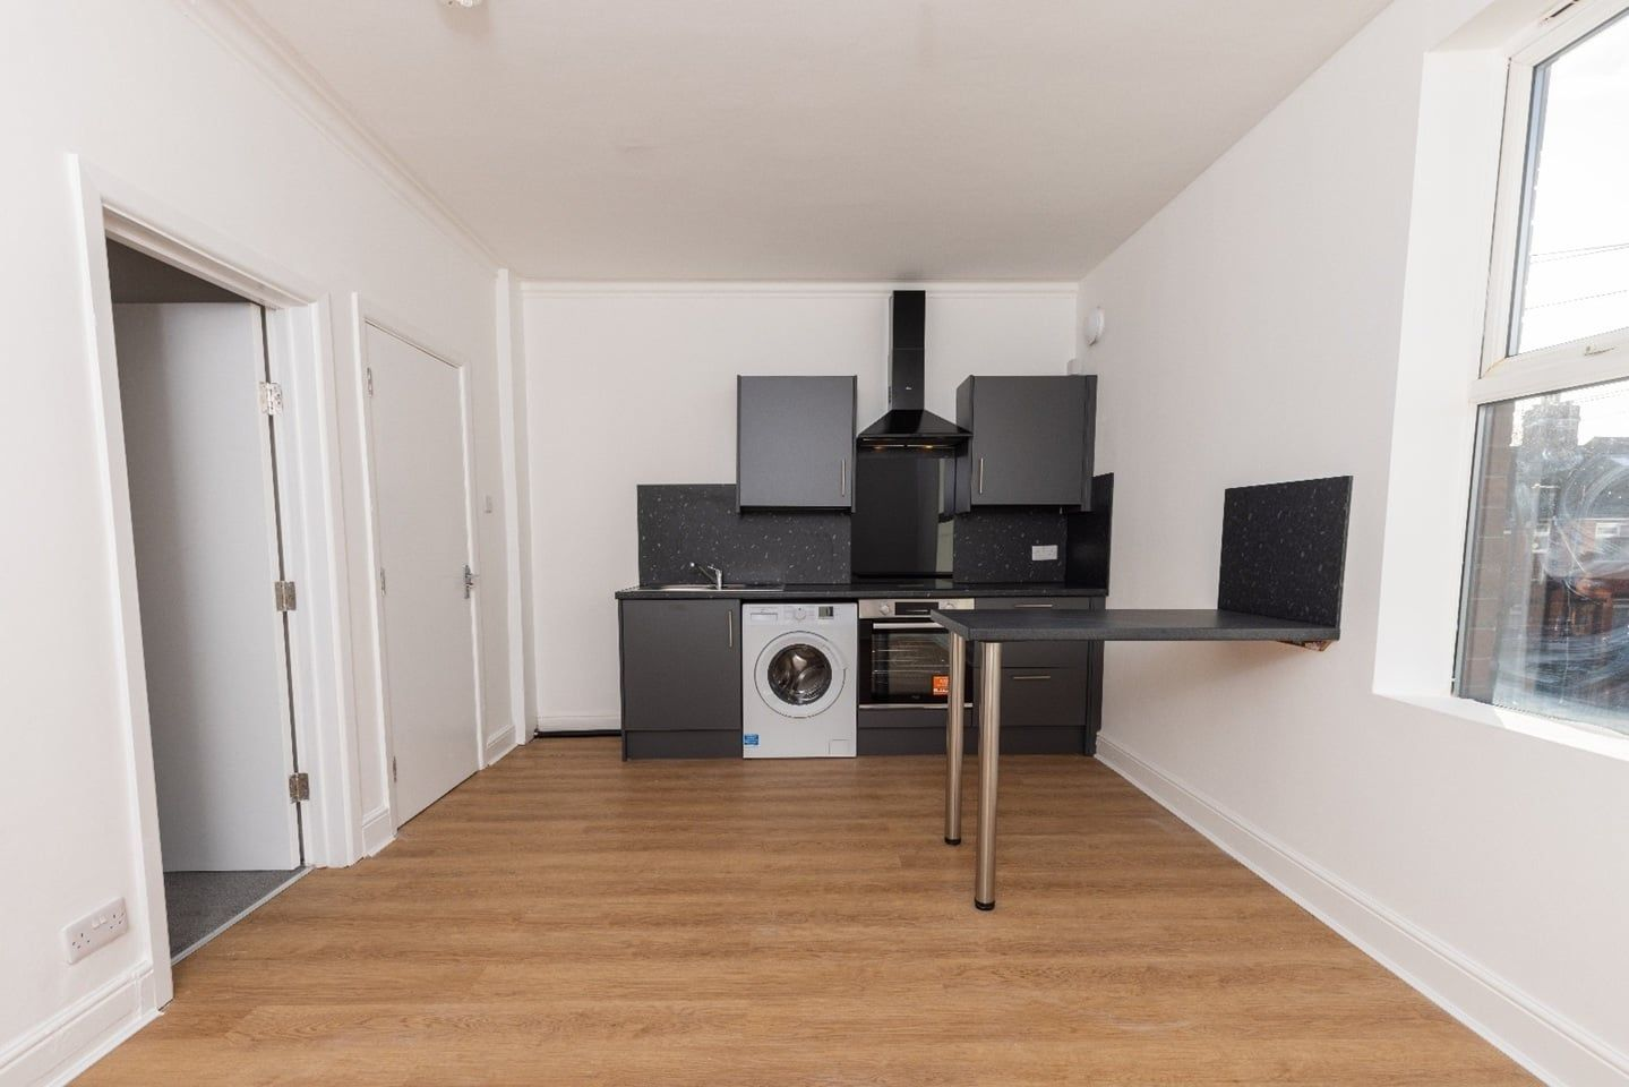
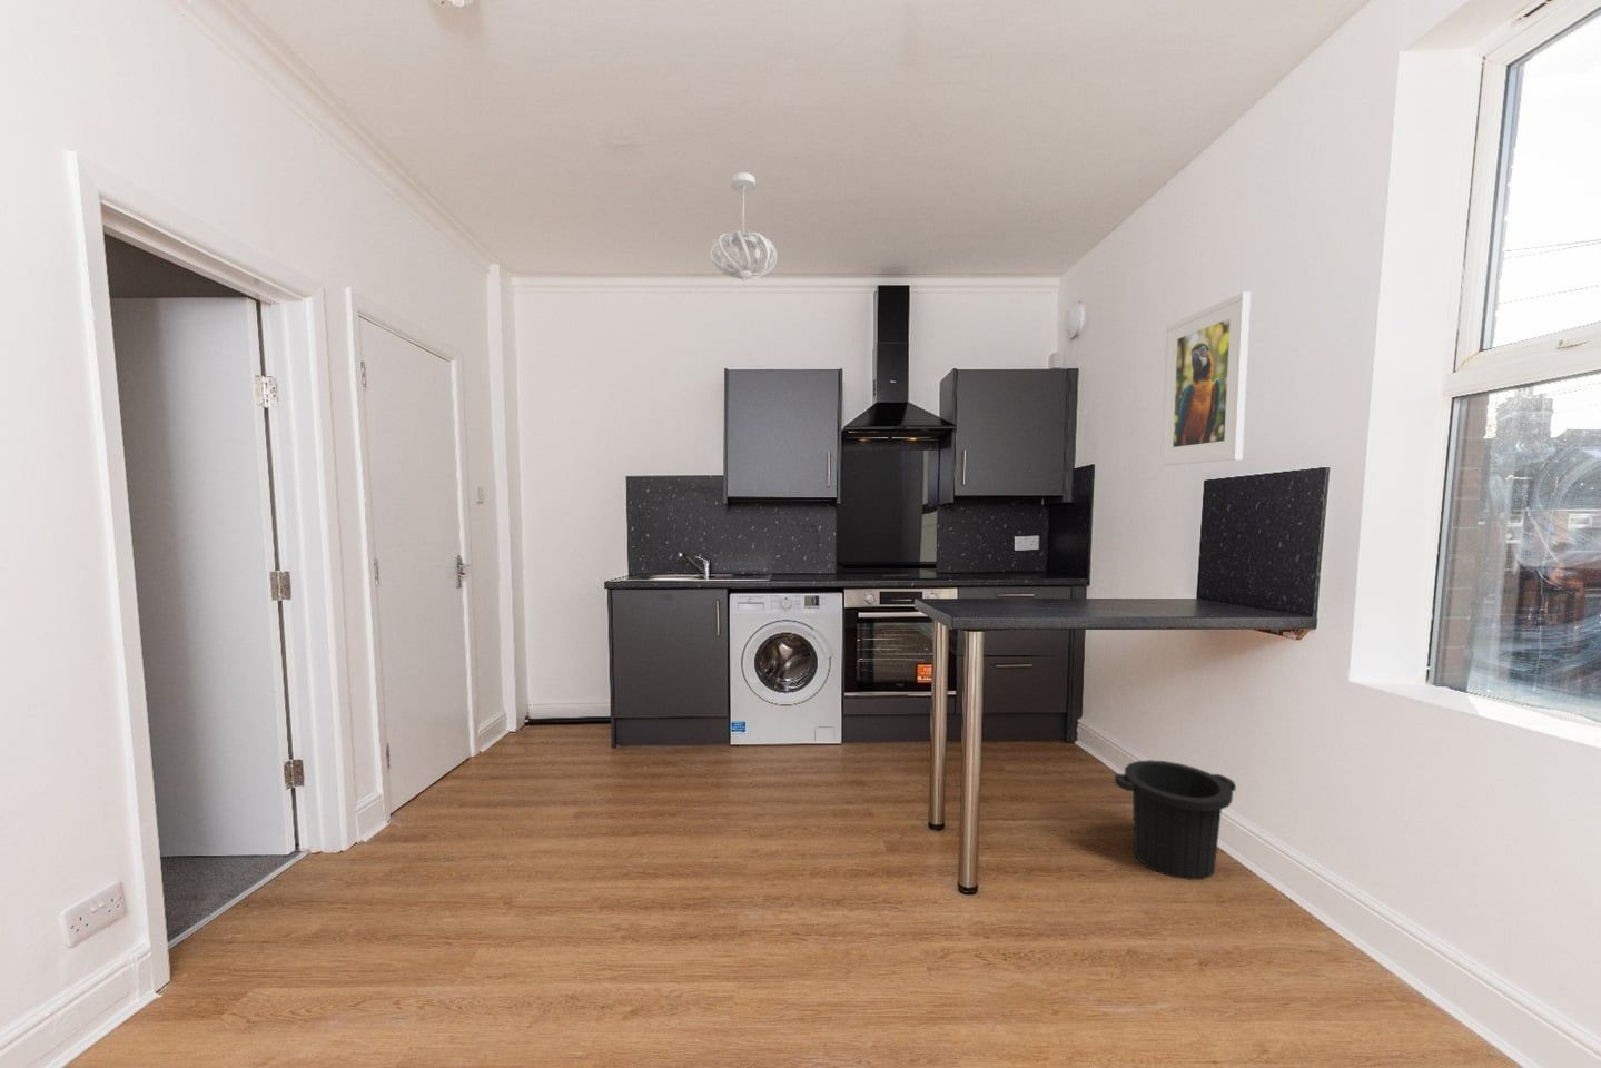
+ trash can [1113,759,1237,881]
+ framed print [1159,291,1252,466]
+ pendant light [709,172,777,281]
